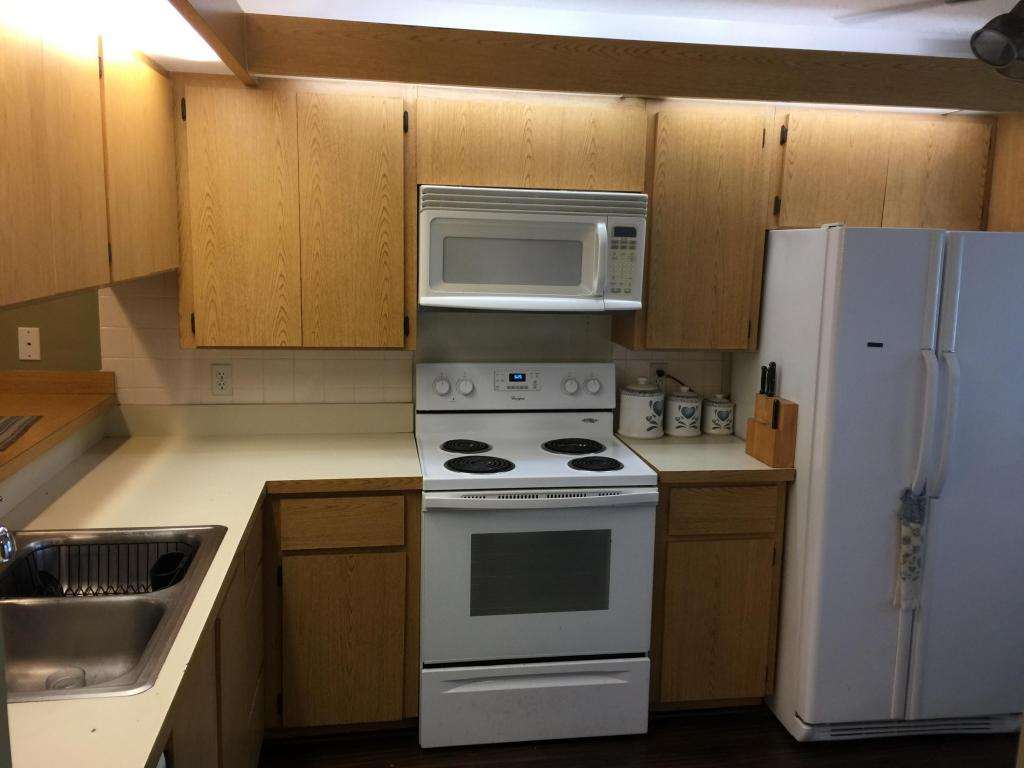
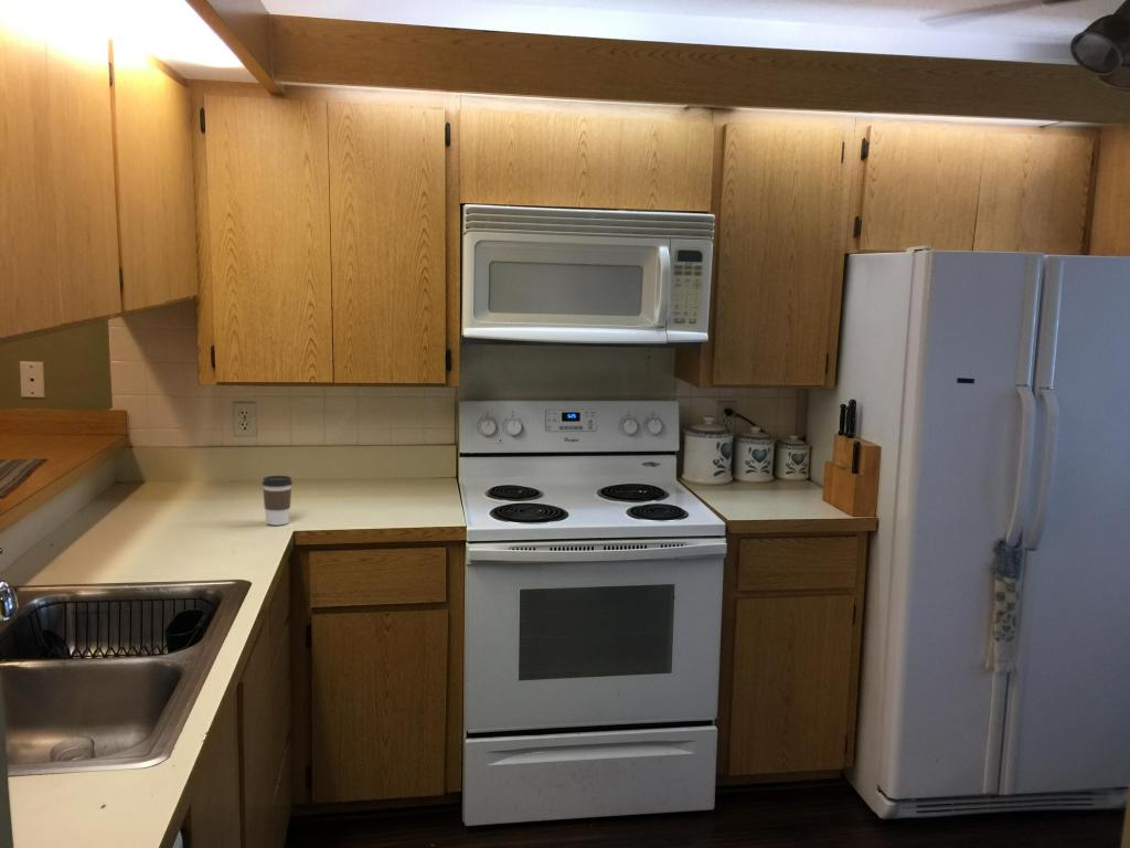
+ coffee cup [262,475,294,526]
